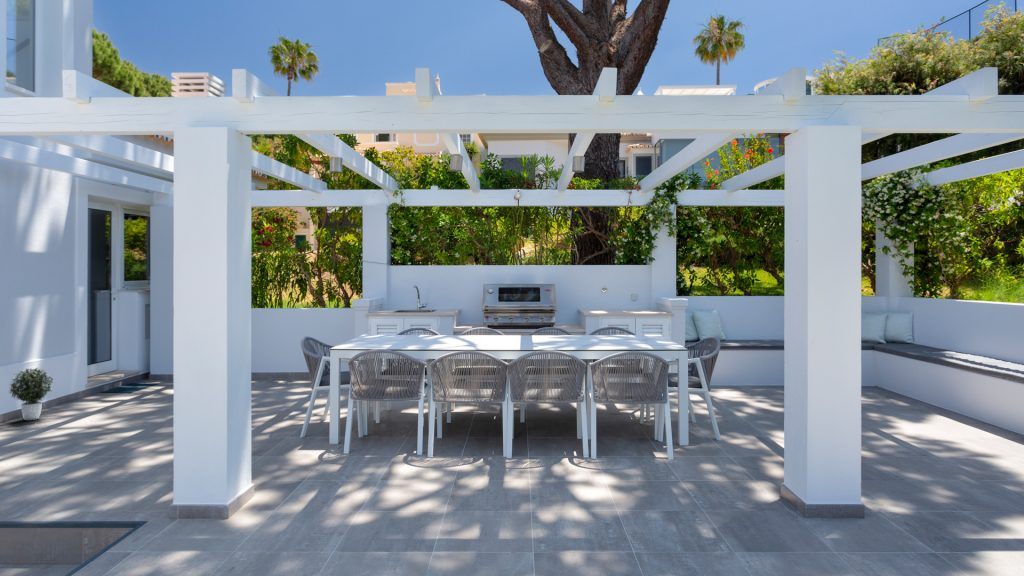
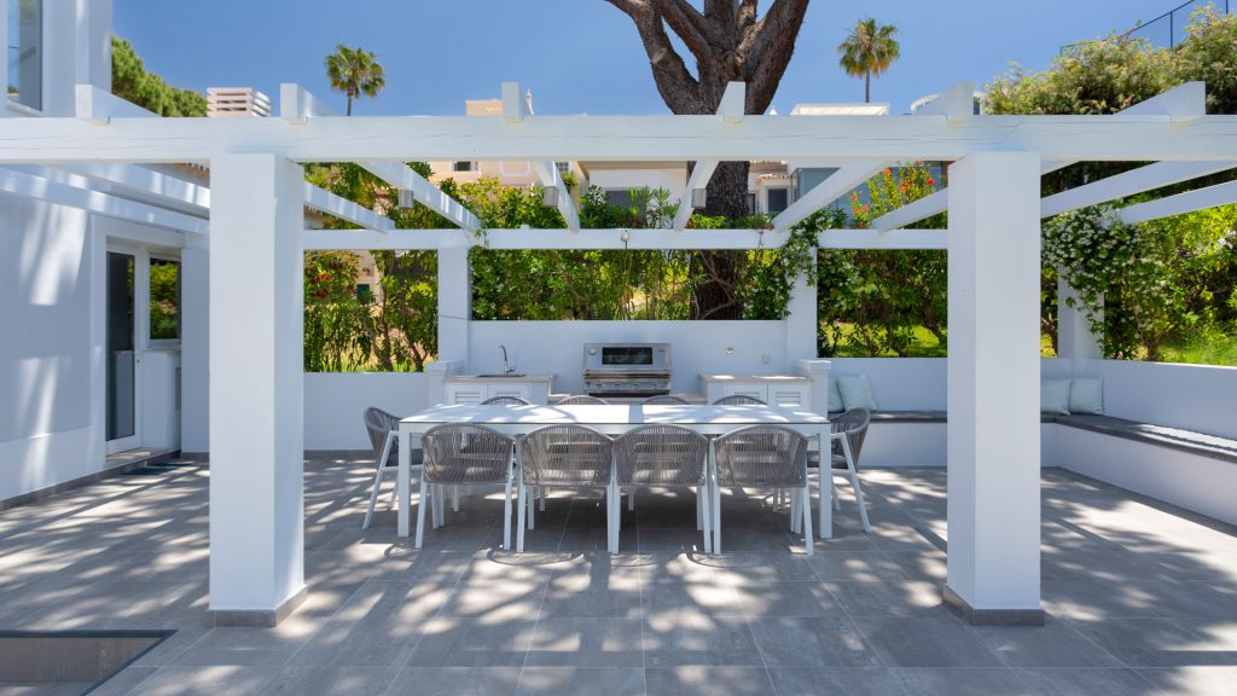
- potted plant [7,367,54,421]
